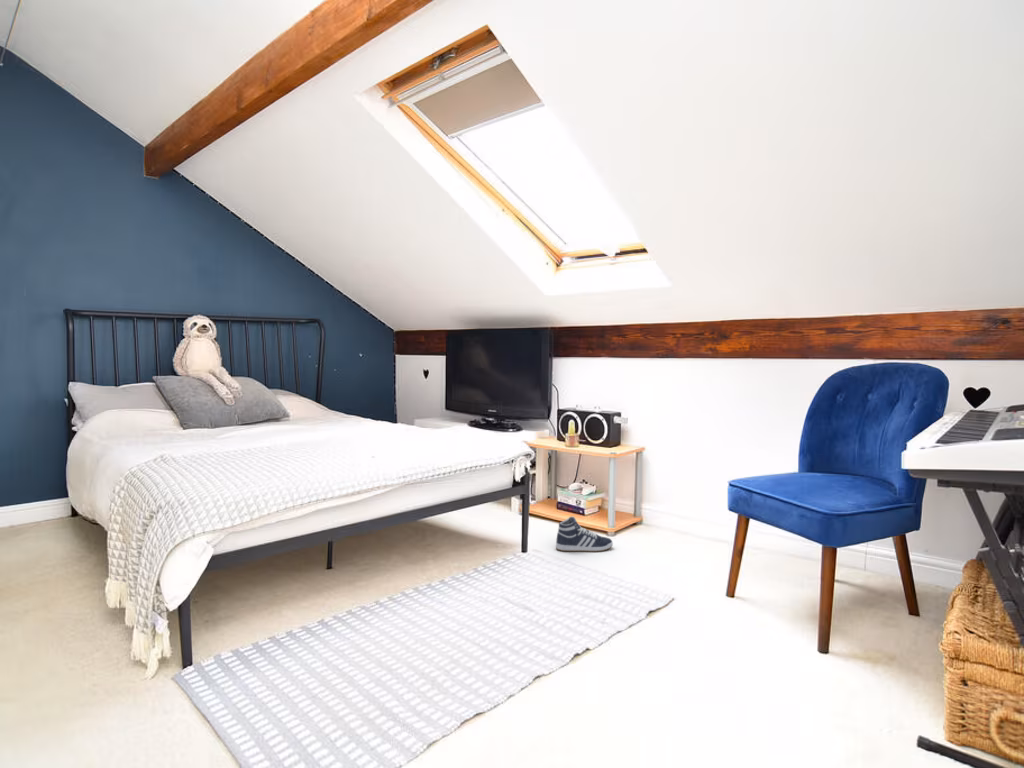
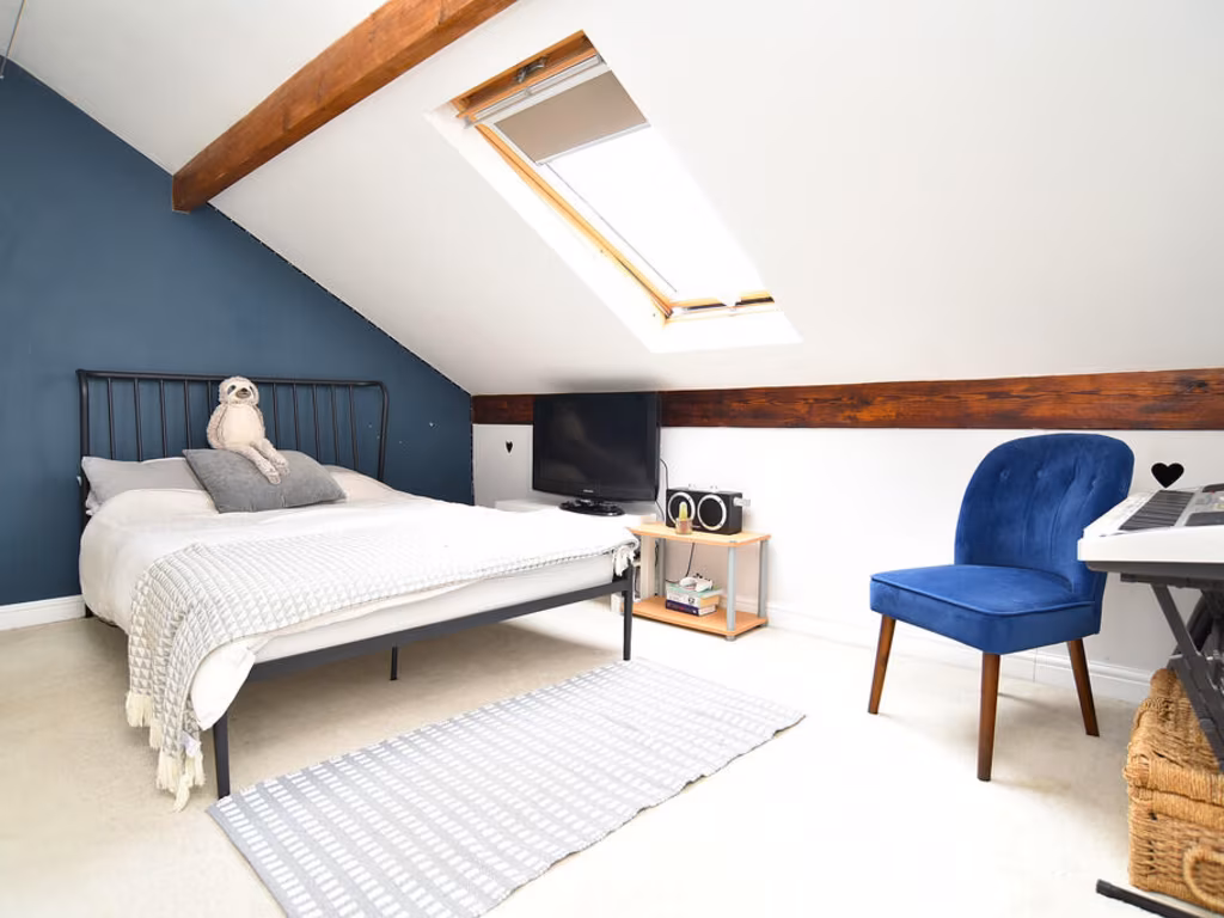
- sneaker [555,516,614,553]
